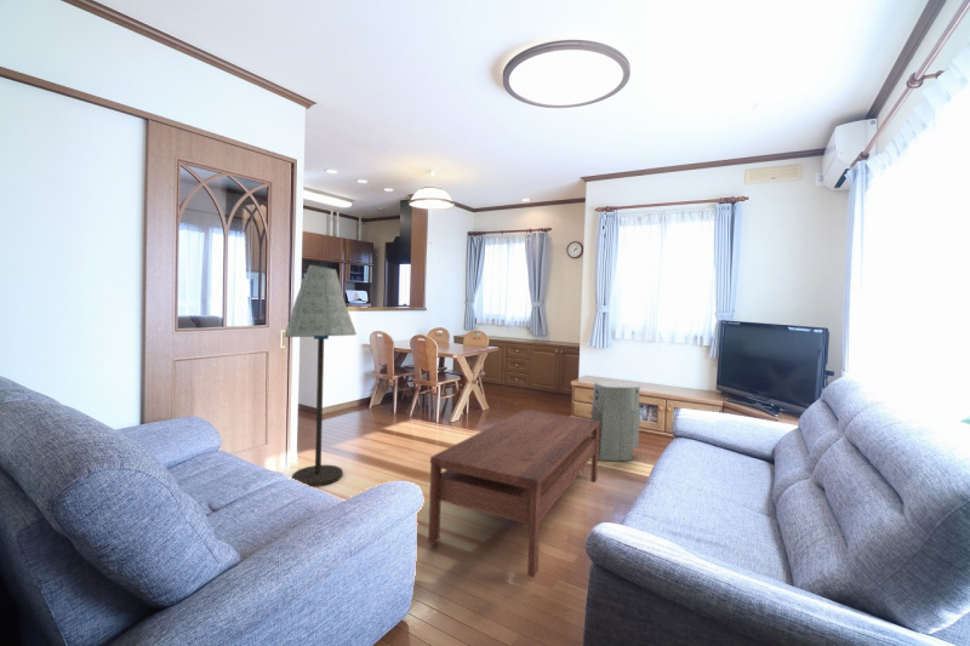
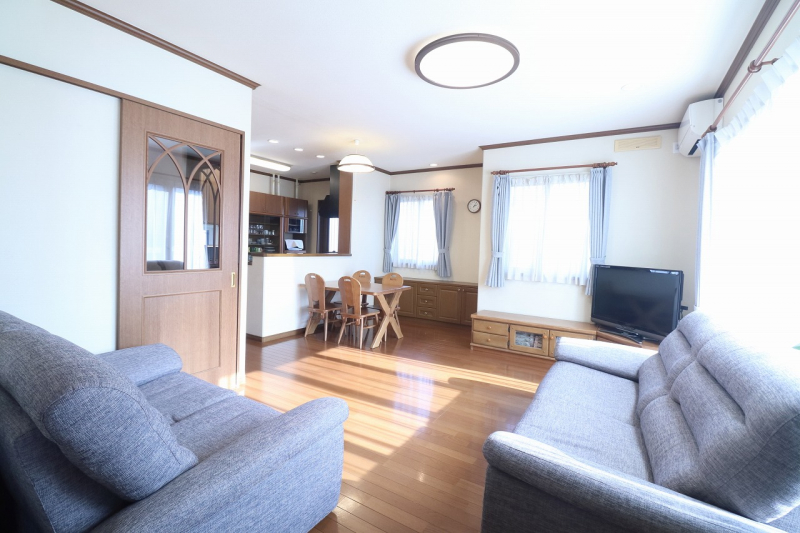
- air purifier [589,381,641,462]
- floor lamp [284,264,358,487]
- coffee table [427,408,599,578]
